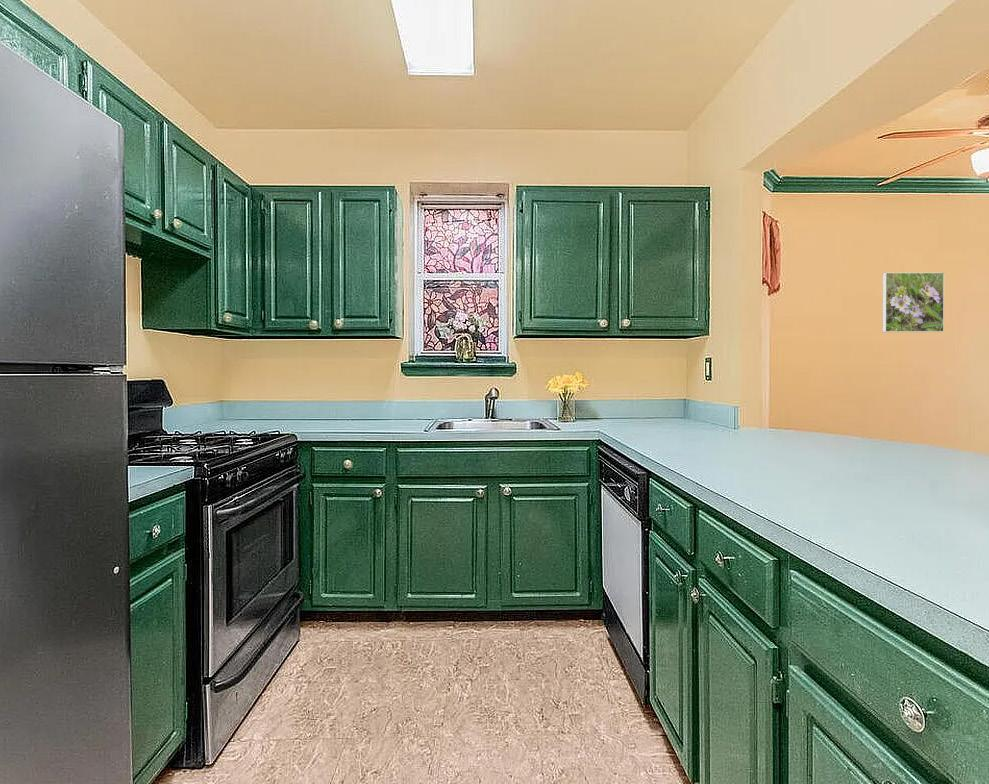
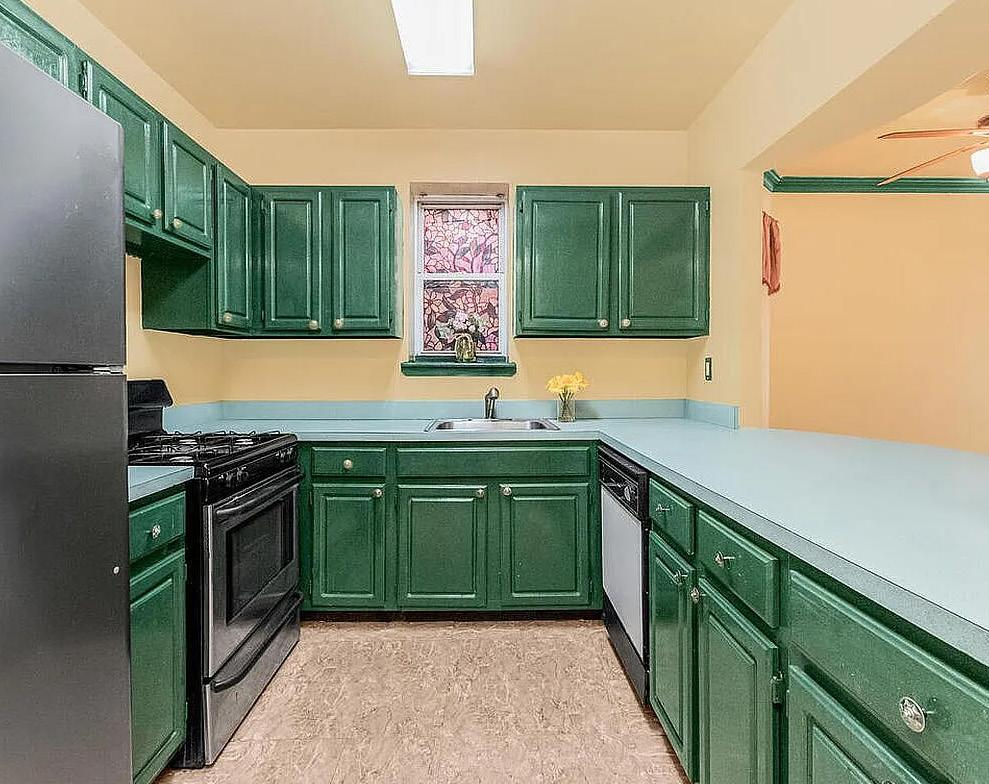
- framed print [882,272,945,333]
